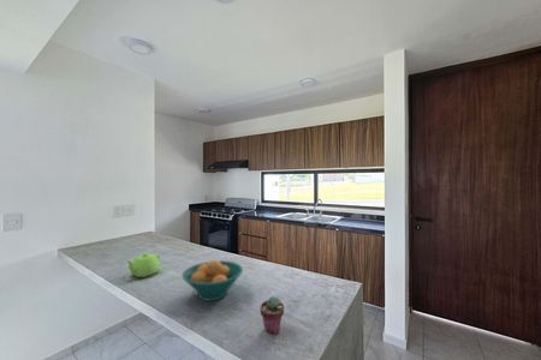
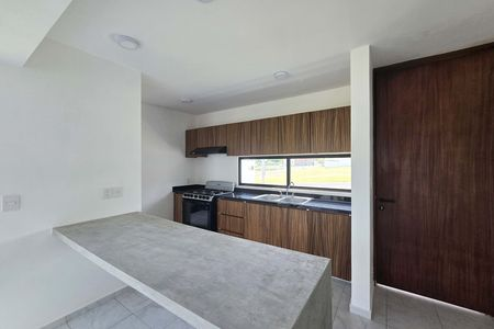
- teapot [125,252,161,278]
- fruit bowl [182,259,244,302]
- potted succulent [258,295,285,335]
